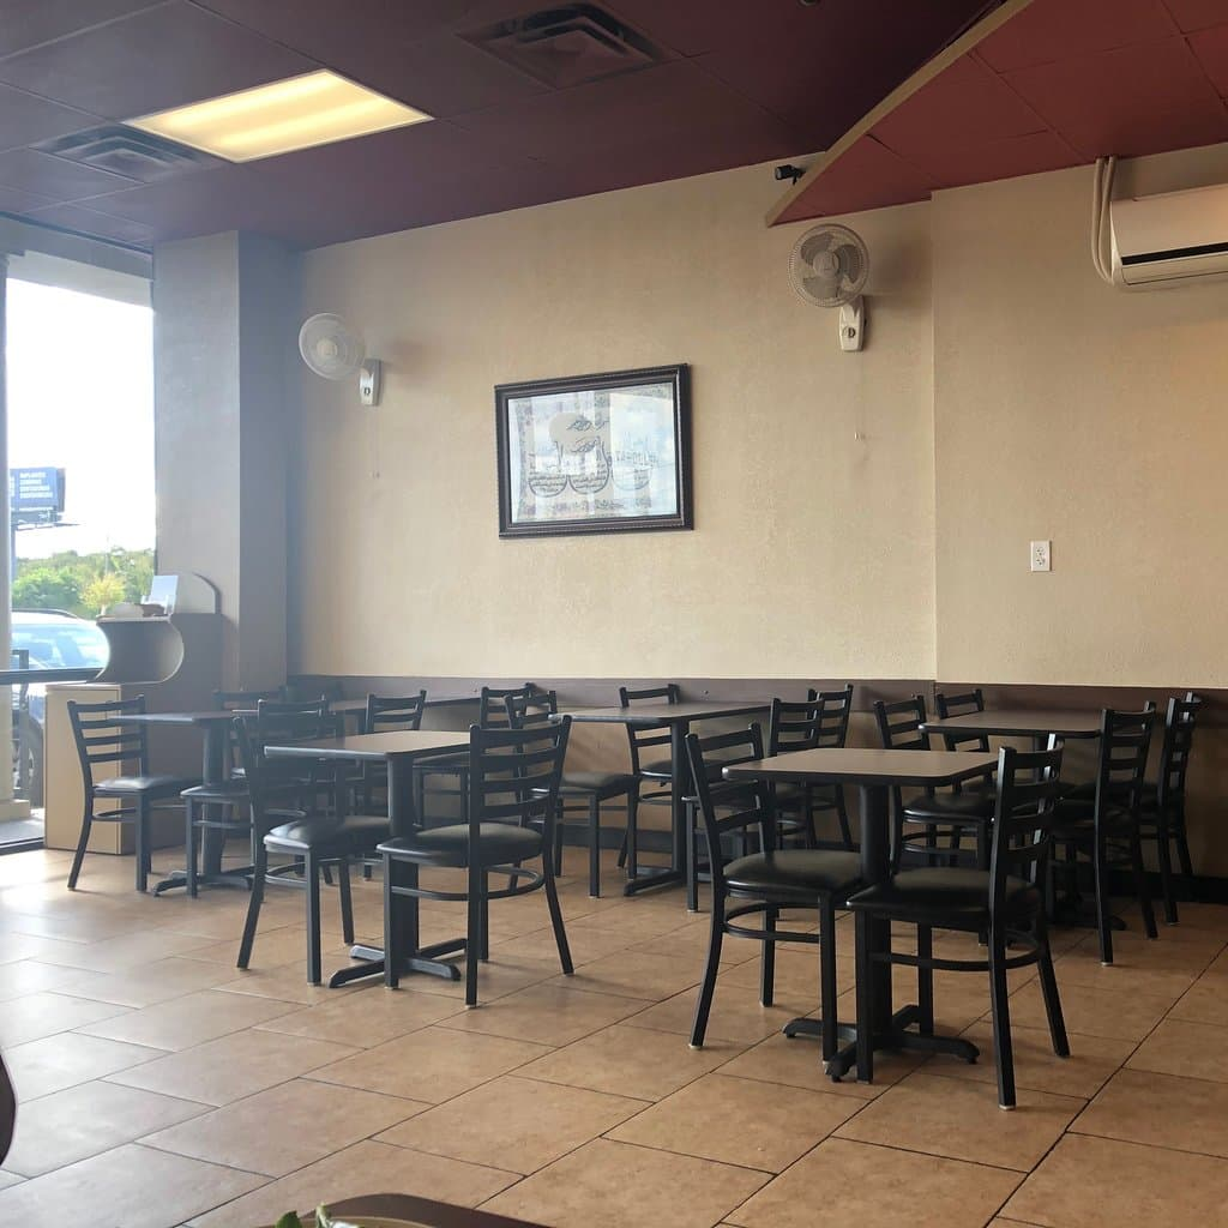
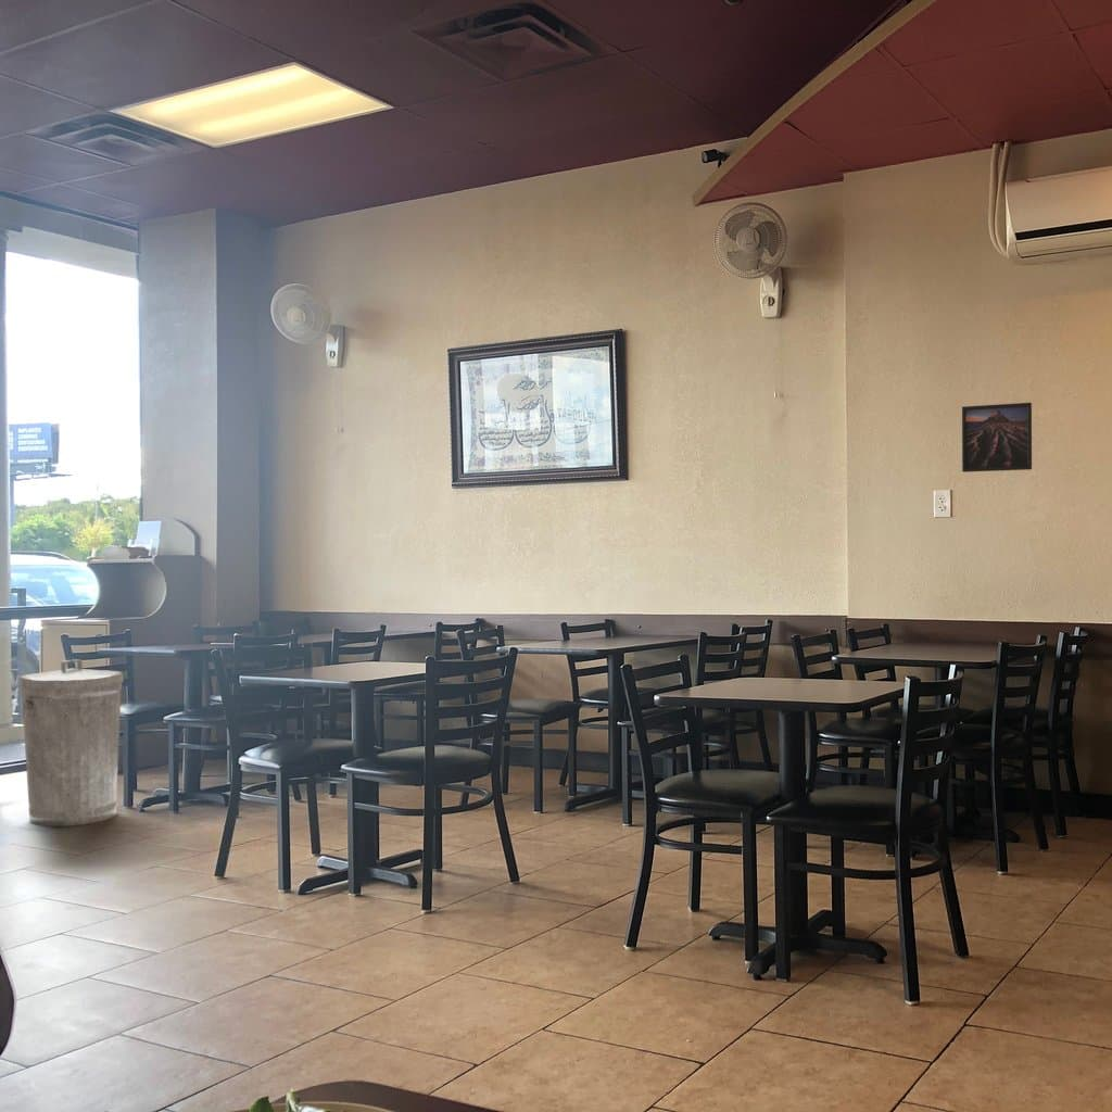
+ trash can [17,658,125,827]
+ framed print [961,402,1033,473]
